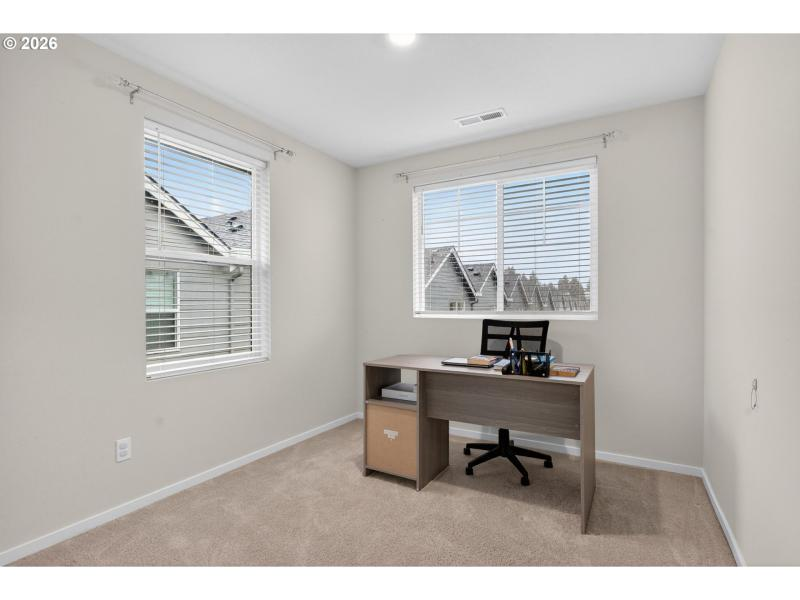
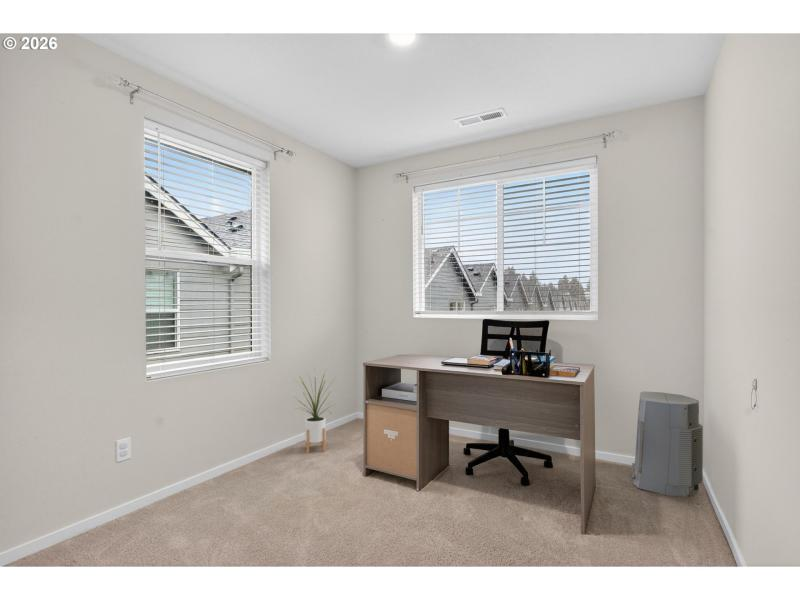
+ house plant [294,367,337,454]
+ air purifier [631,390,704,498]
